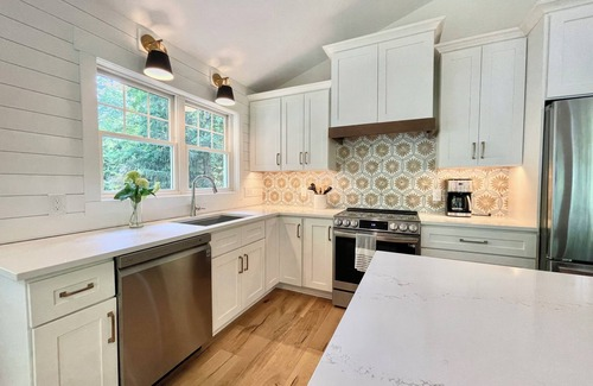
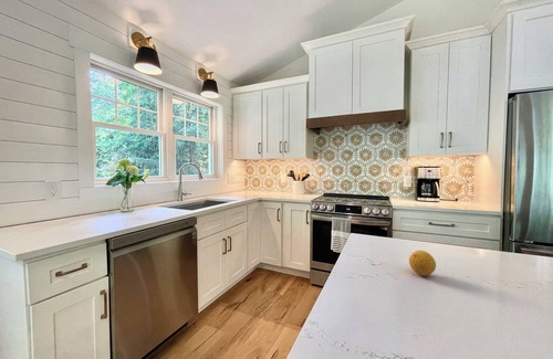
+ fruit [408,250,437,277]
